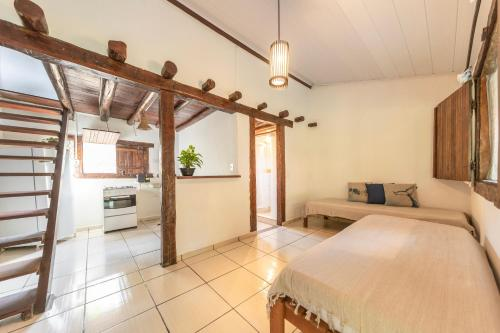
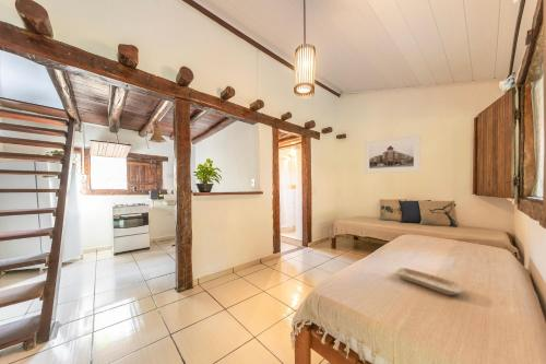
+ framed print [364,133,422,174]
+ tray [394,267,465,296]
